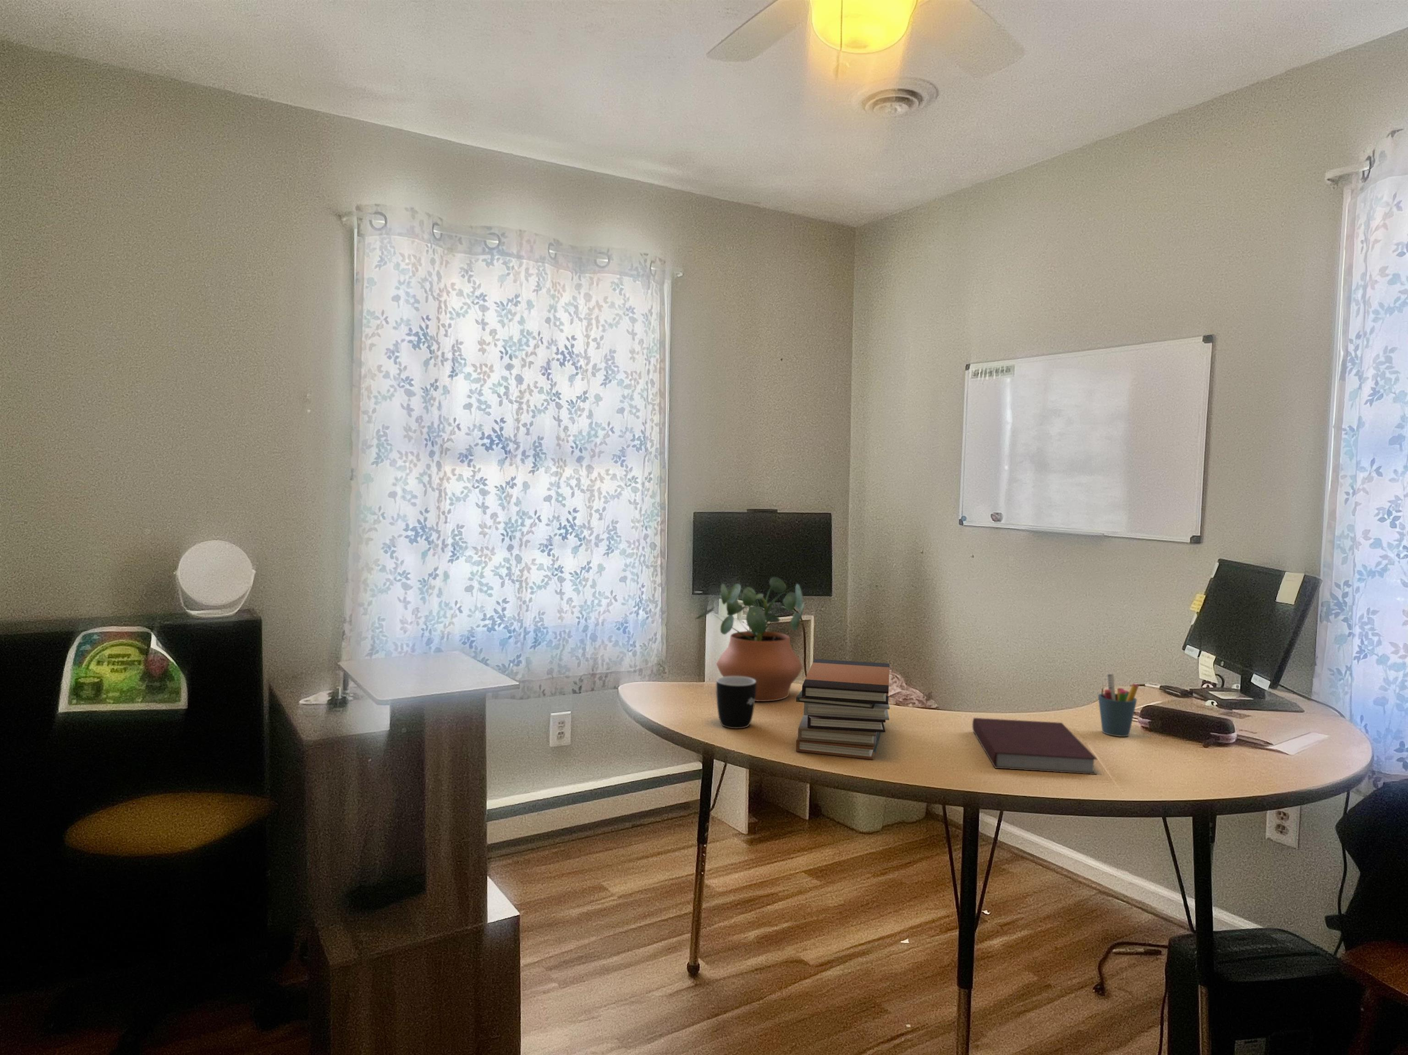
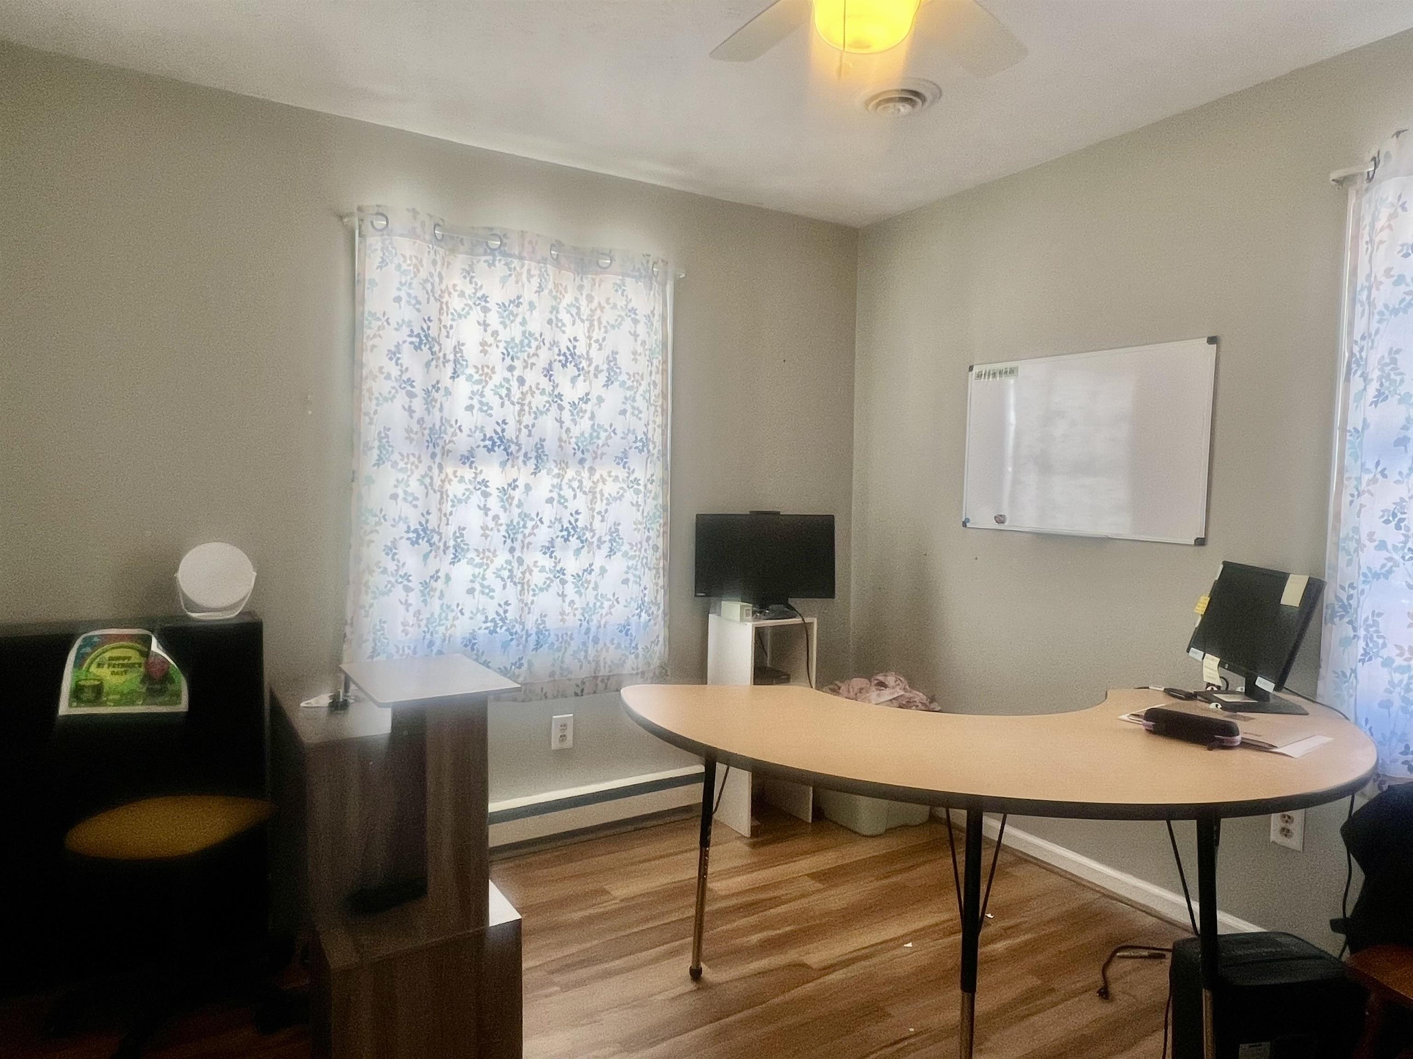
- pen holder [1098,674,1139,737]
- book stack [796,658,890,760]
- mug [716,676,756,729]
- potted plant [694,576,805,701]
- notebook [971,717,1098,775]
